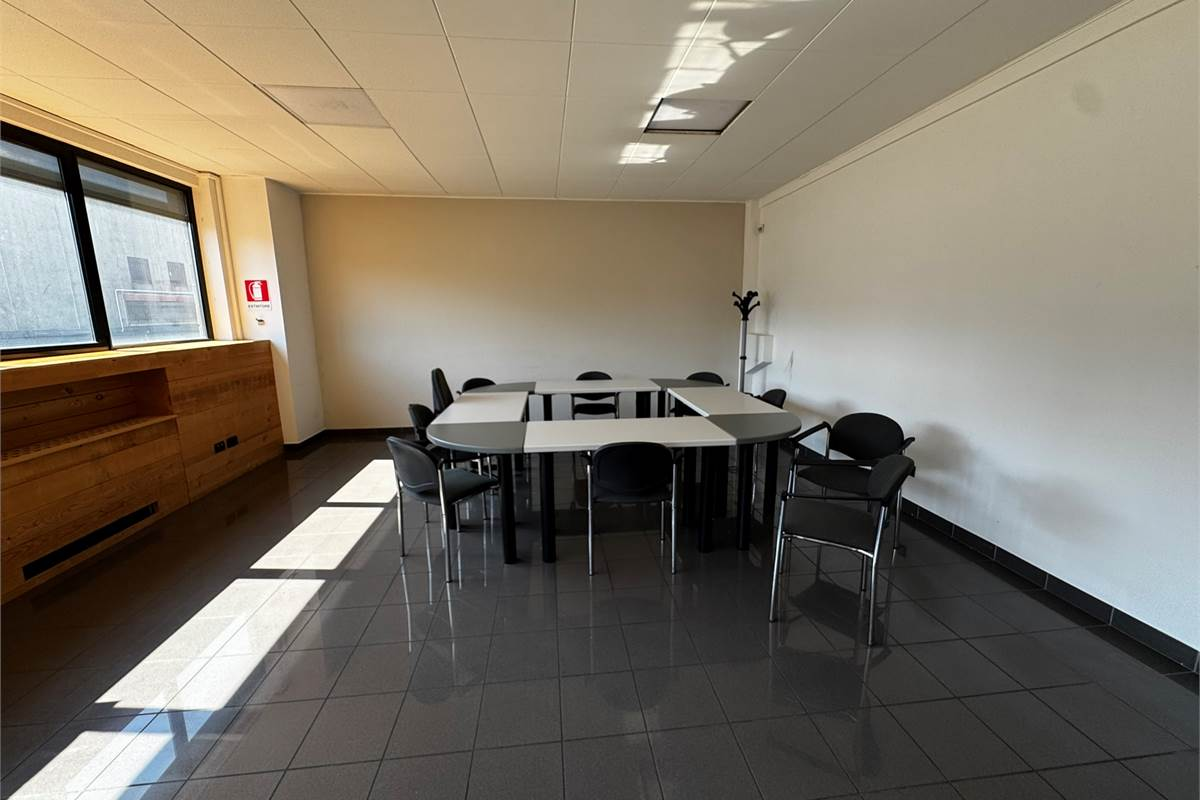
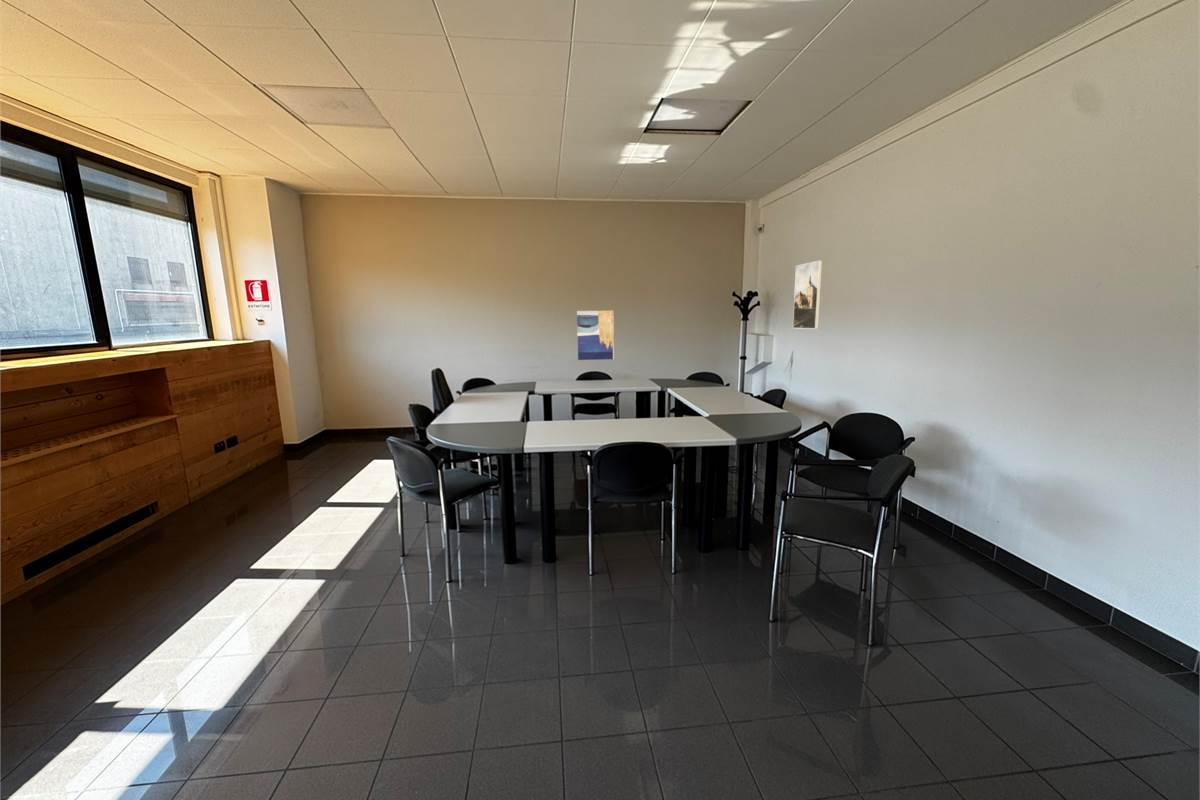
+ wall art [576,310,615,361]
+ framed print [792,260,823,330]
